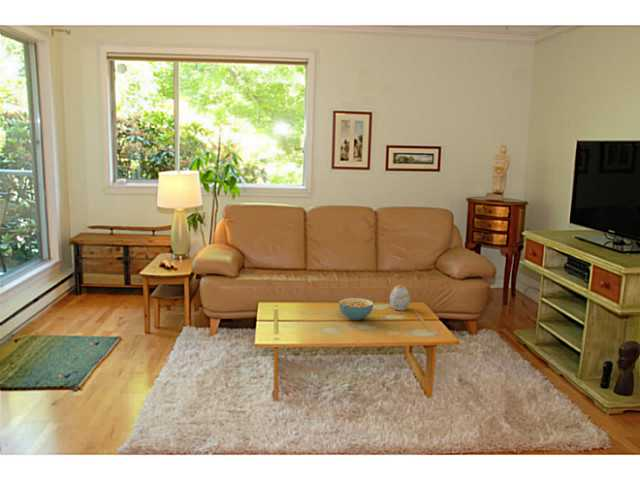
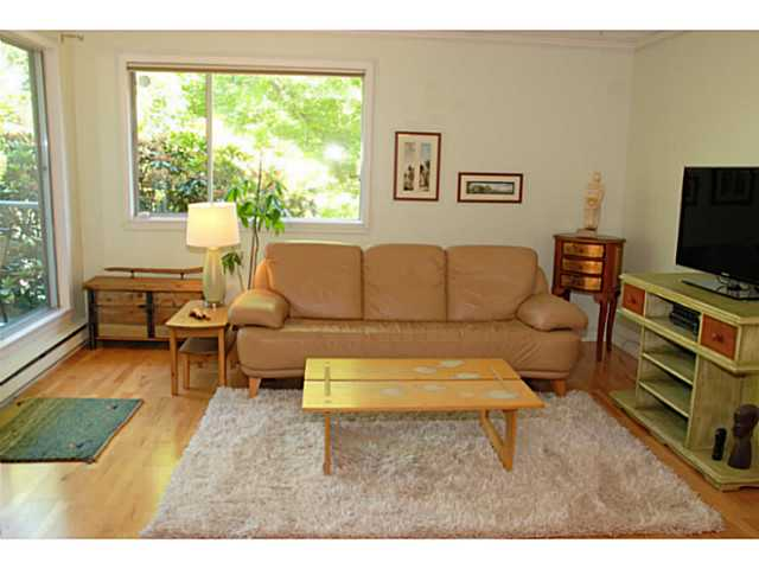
- decorative egg [389,284,411,311]
- cereal bowl [338,297,374,321]
